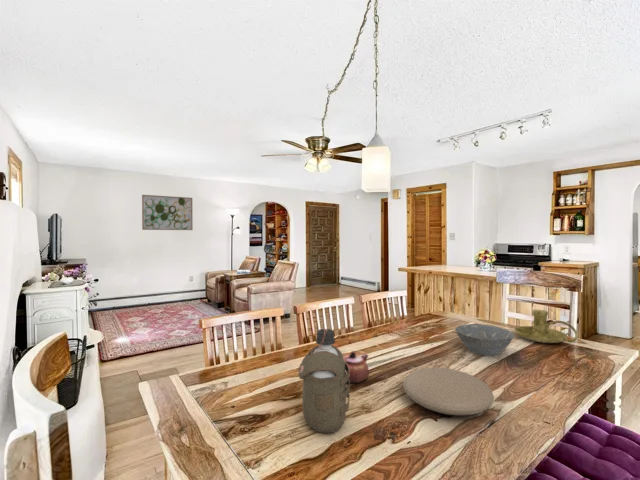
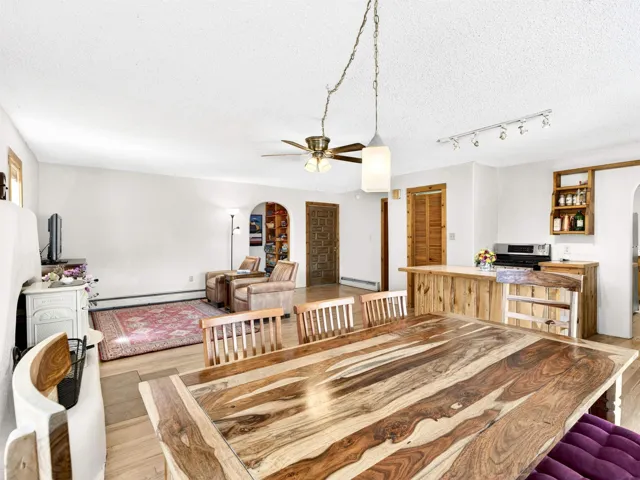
- wall art [141,194,194,231]
- candle holder [514,309,579,344]
- bowl [454,323,516,357]
- teapot [343,350,370,384]
- water bottle [298,328,351,434]
- plate [402,366,495,416]
